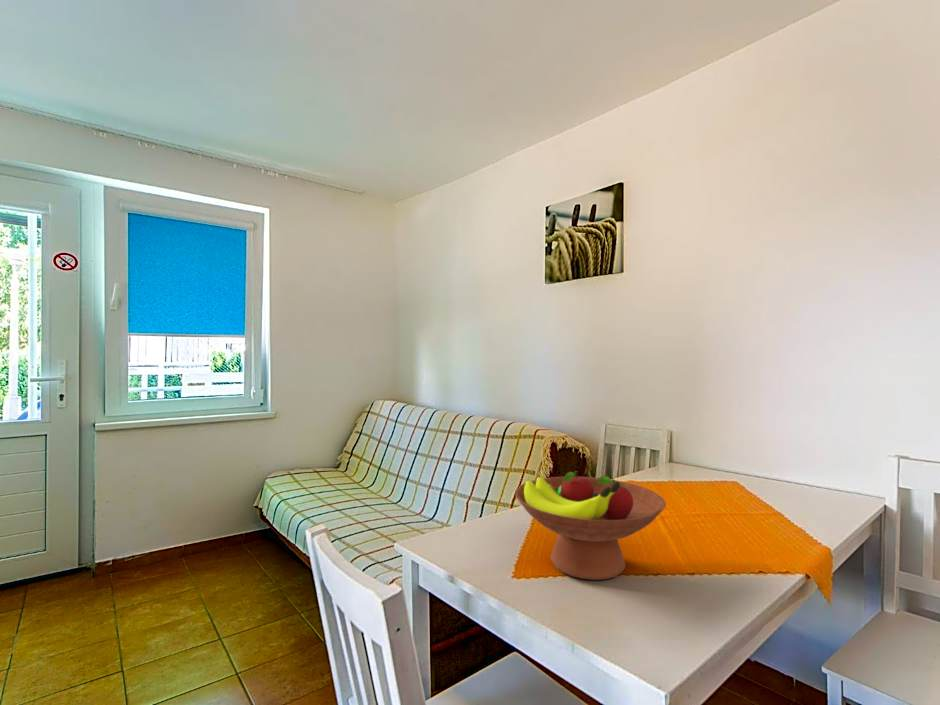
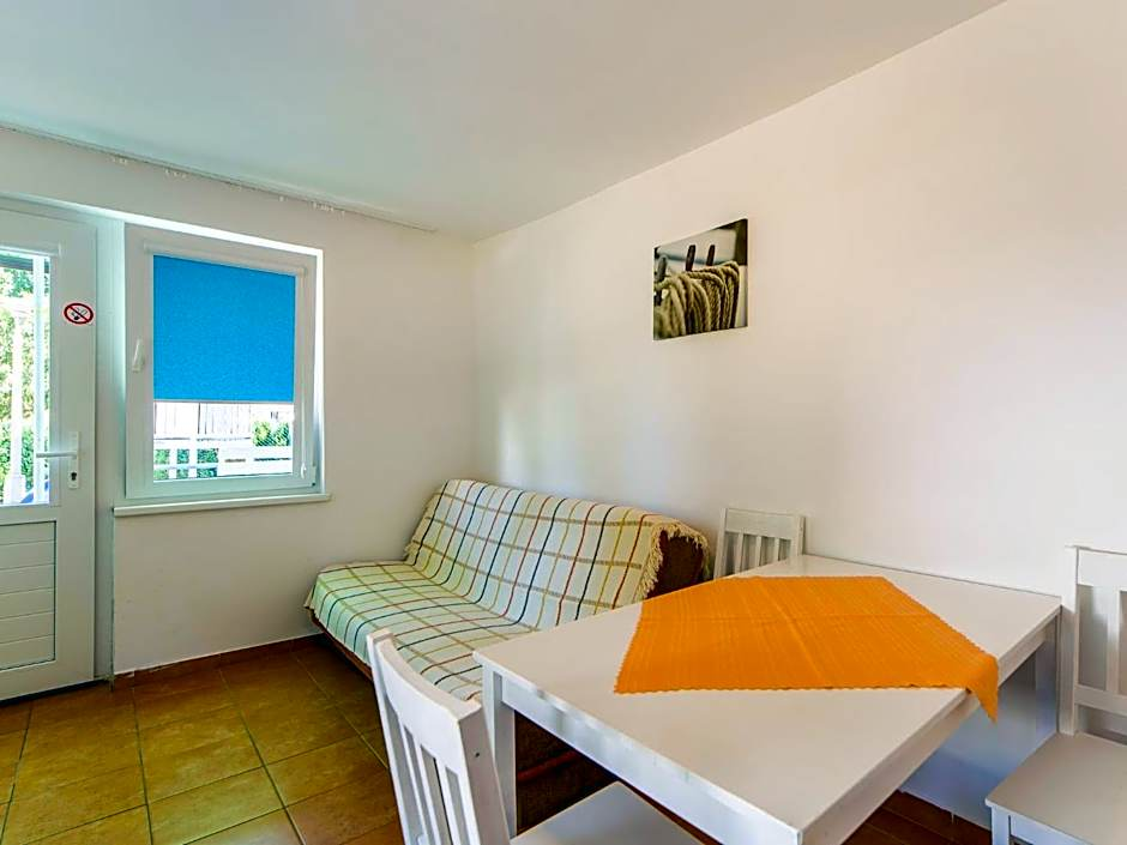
- fruit bowl [514,471,667,581]
